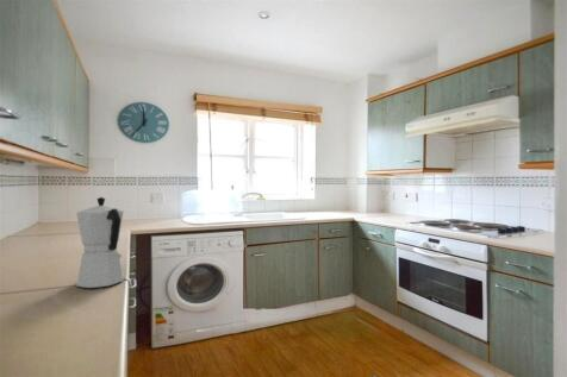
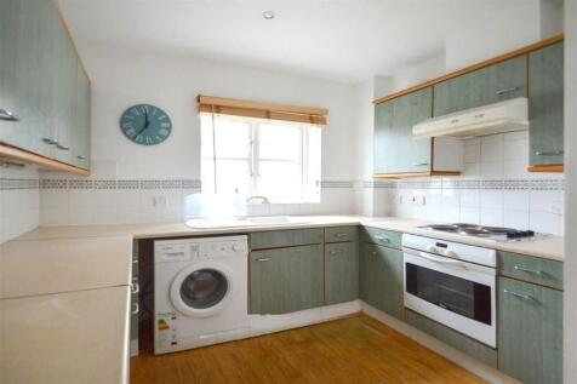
- moka pot [75,196,125,289]
